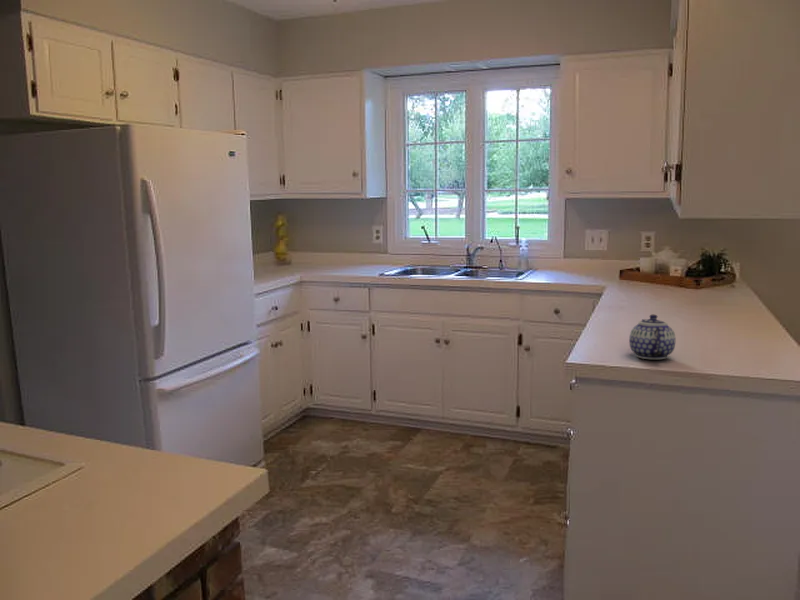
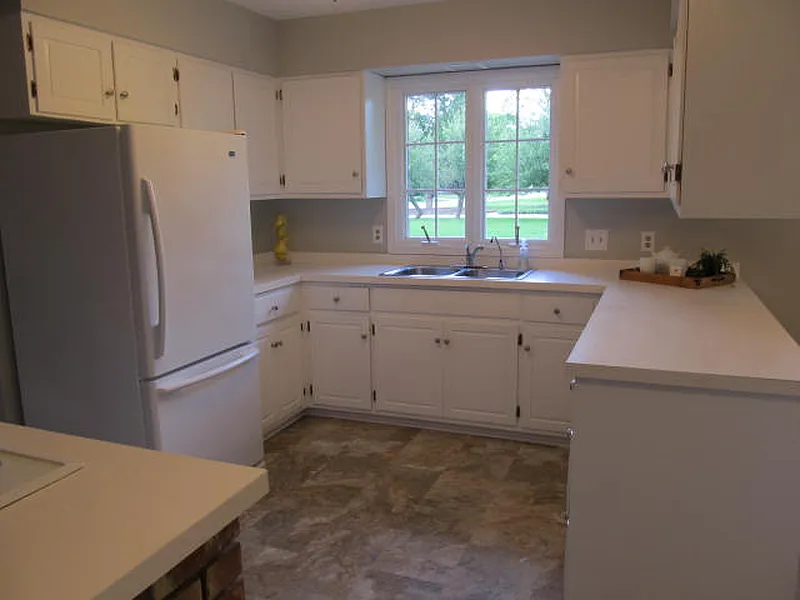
- teapot [628,314,676,360]
